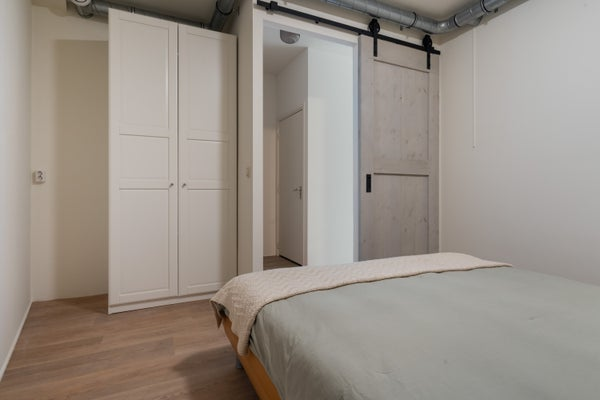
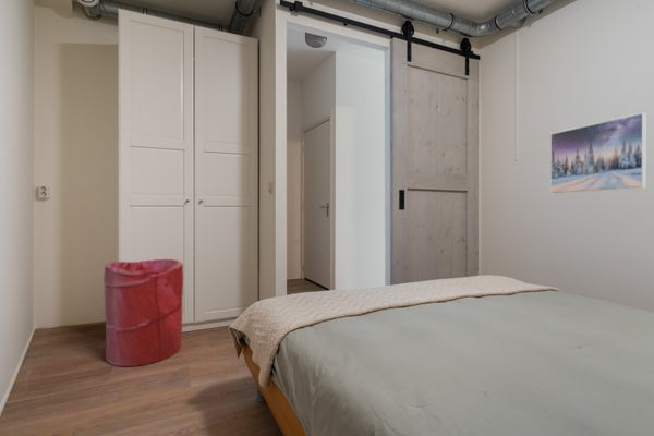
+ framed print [549,111,646,195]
+ laundry hamper [102,258,184,367]
